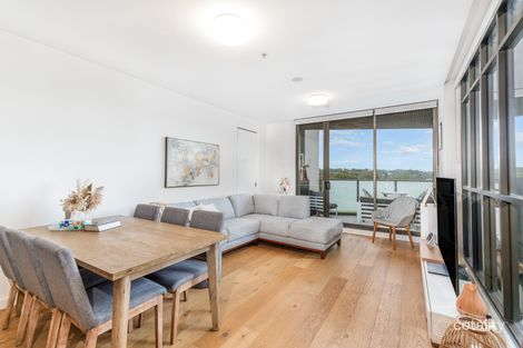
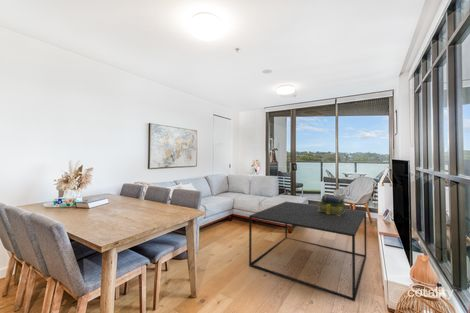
+ coffee table [248,201,367,303]
+ stack of books [317,193,347,216]
